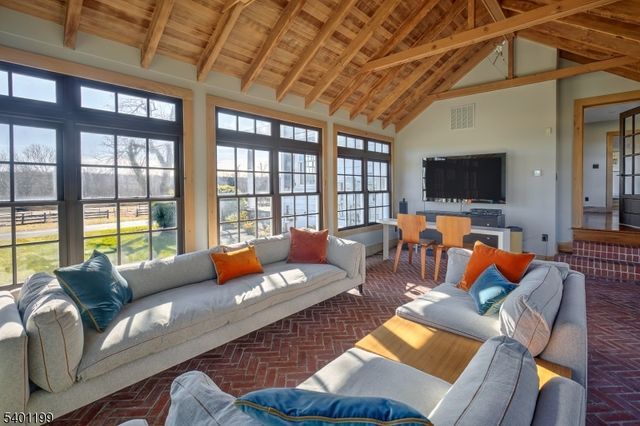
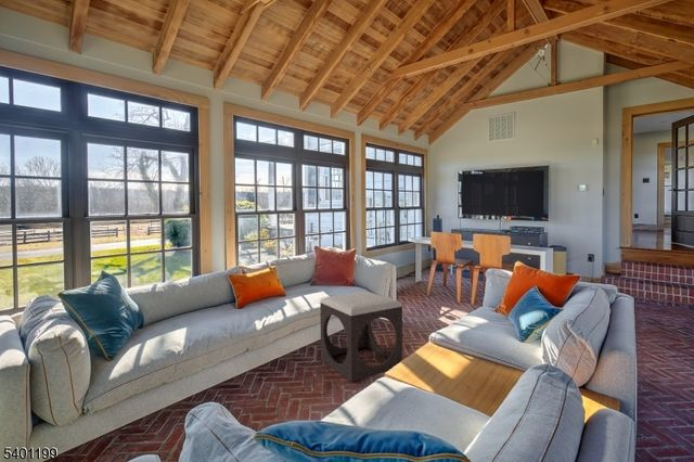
+ footstool [319,291,403,383]
